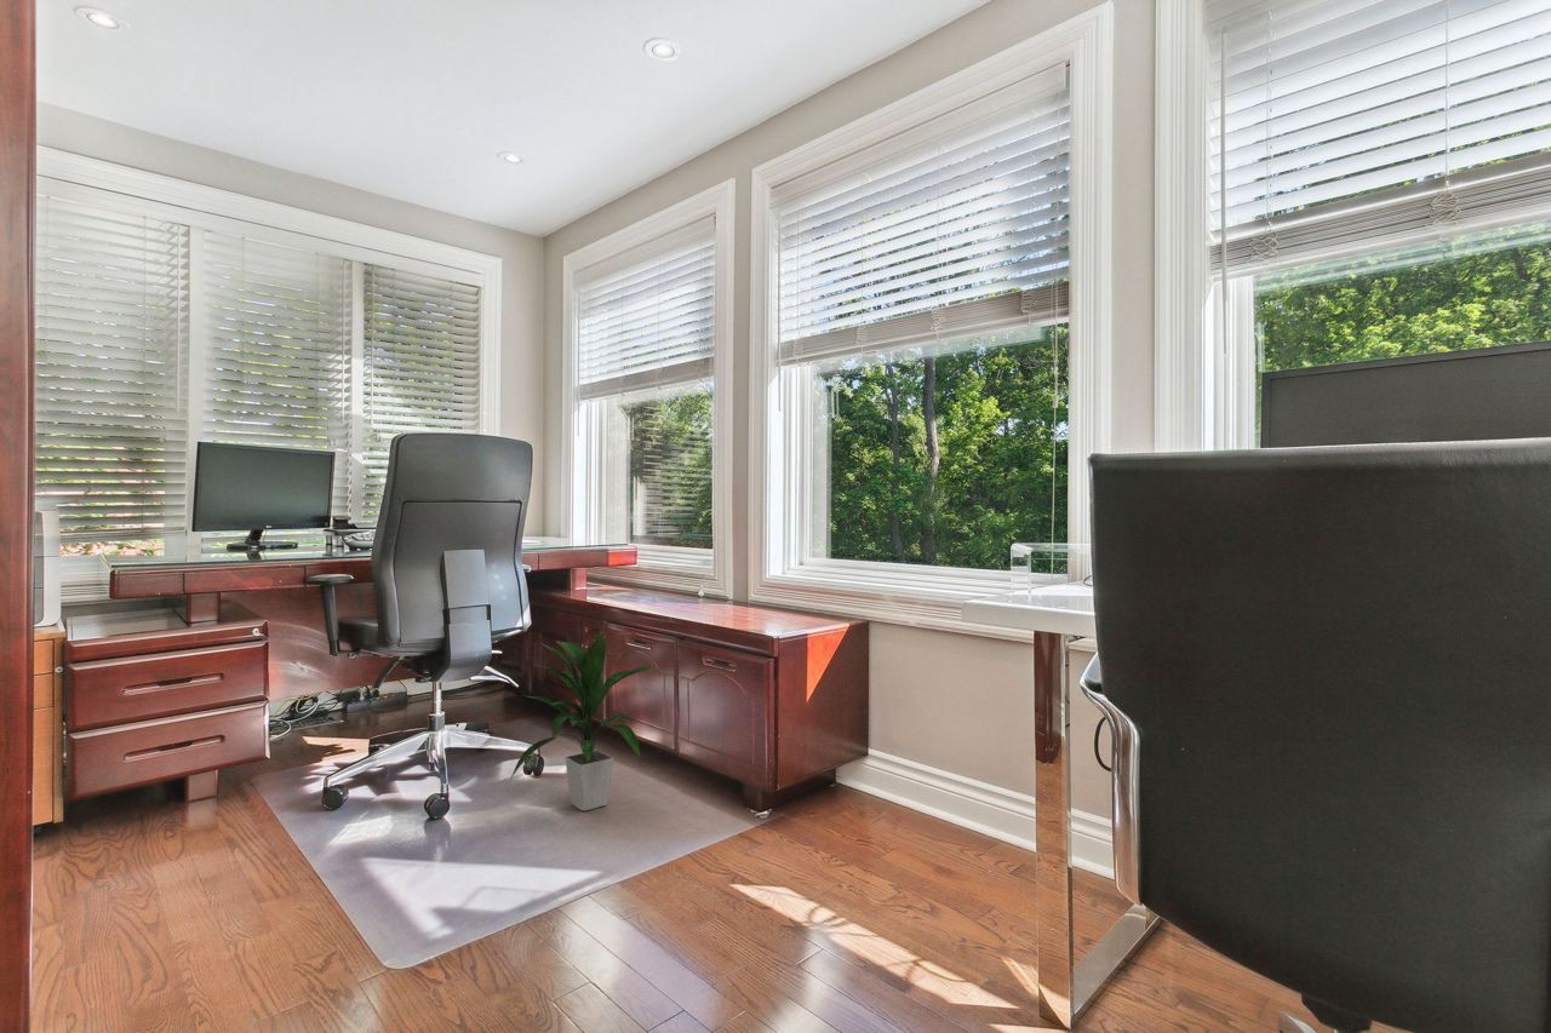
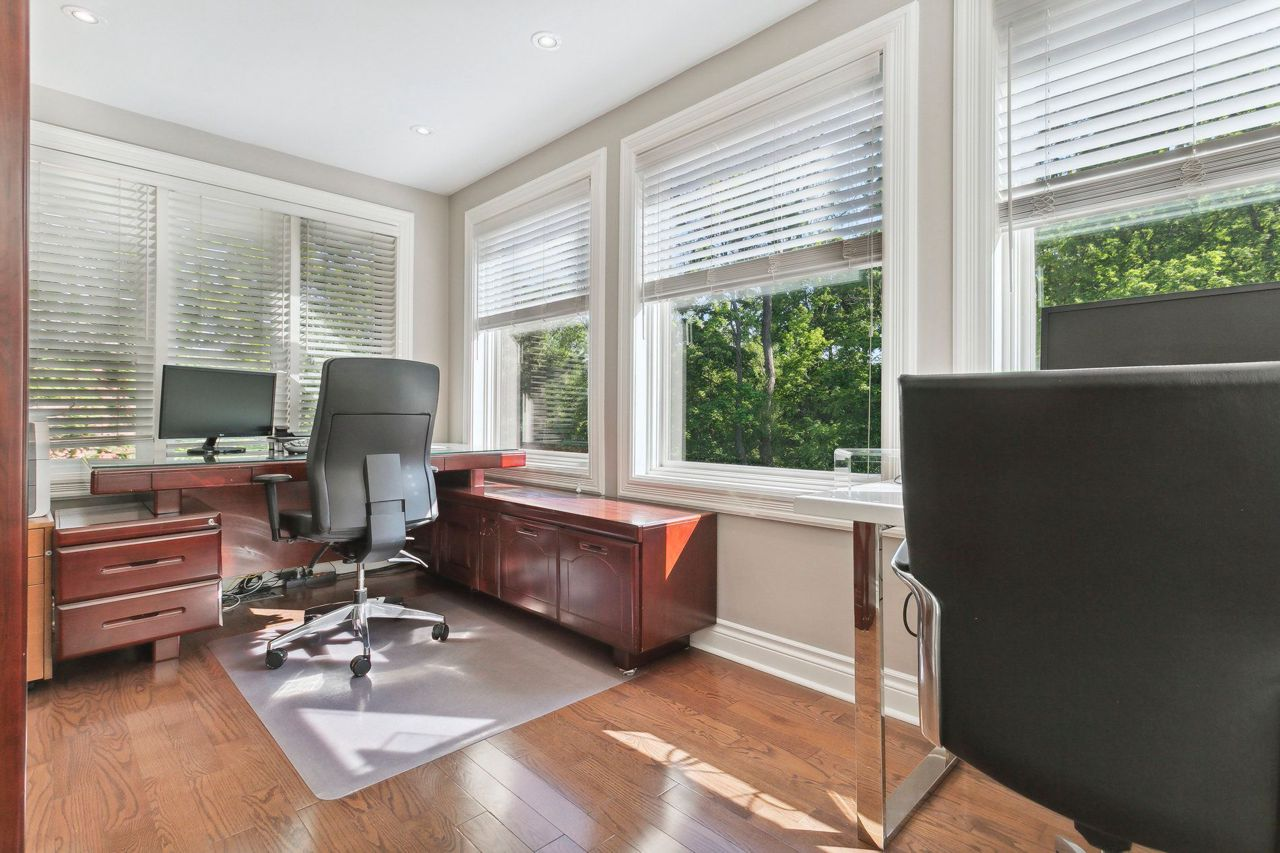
- indoor plant [510,630,658,813]
